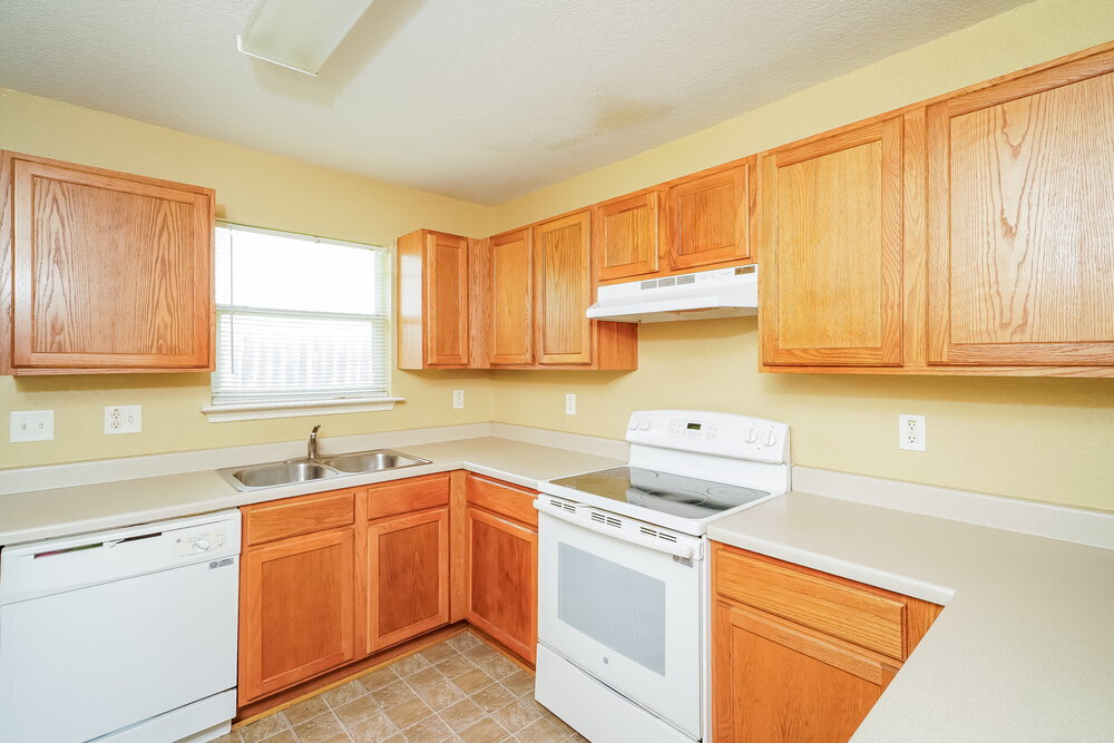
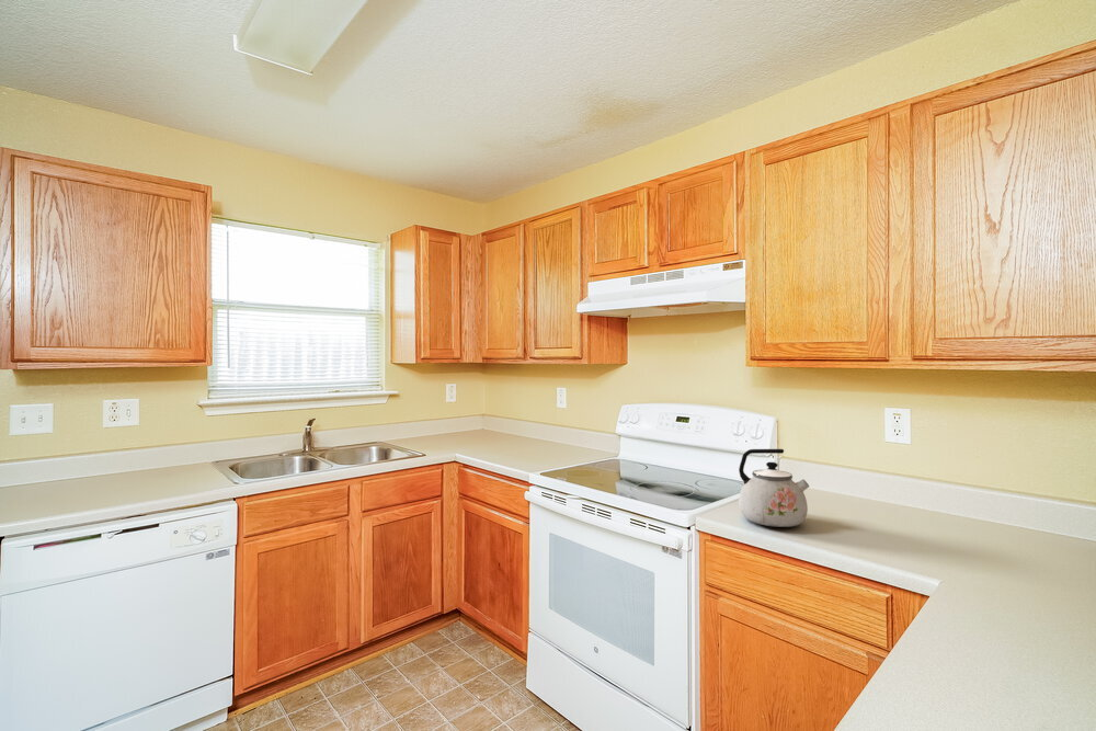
+ kettle [738,448,810,528]
